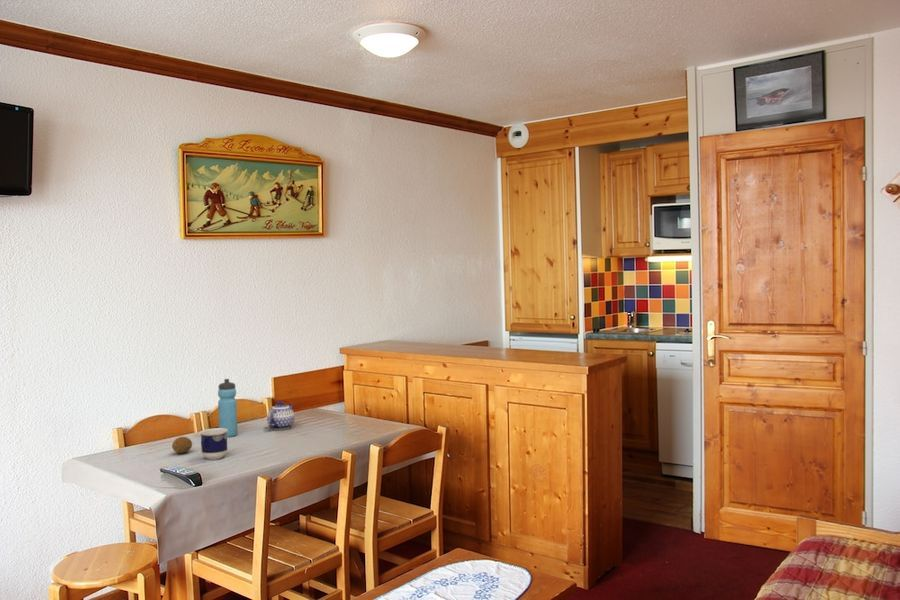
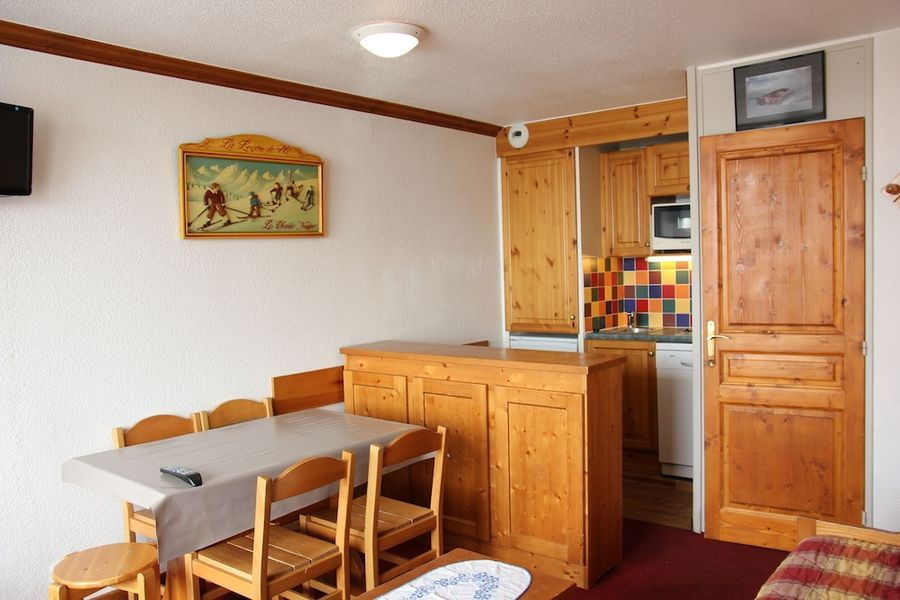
- cup [199,427,228,461]
- water bottle [217,378,239,438]
- teapot [266,400,296,431]
- fruit [171,436,193,454]
